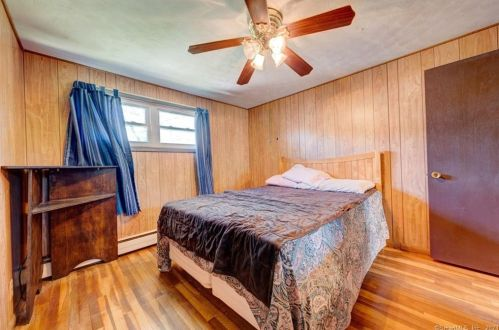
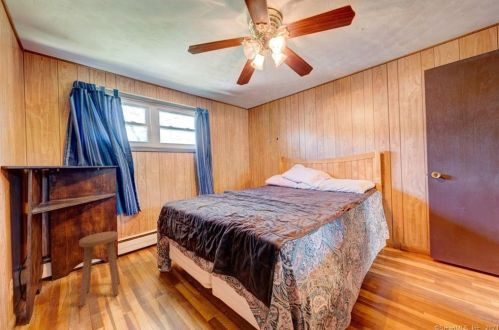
+ stool [78,231,121,307]
